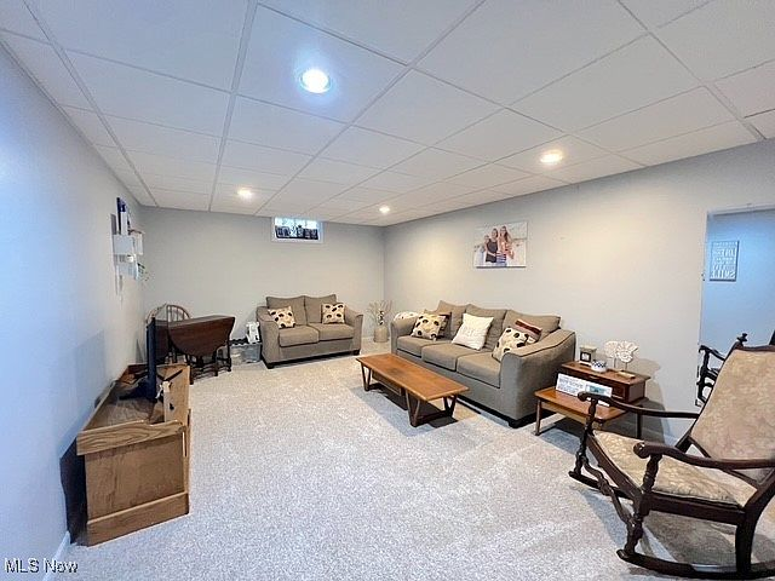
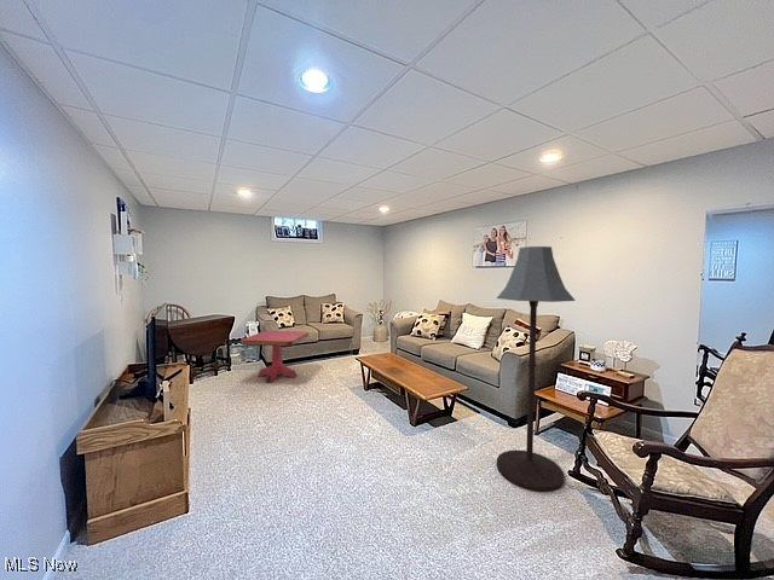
+ side table [239,330,310,384]
+ floor lamp [496,245,577,493]
